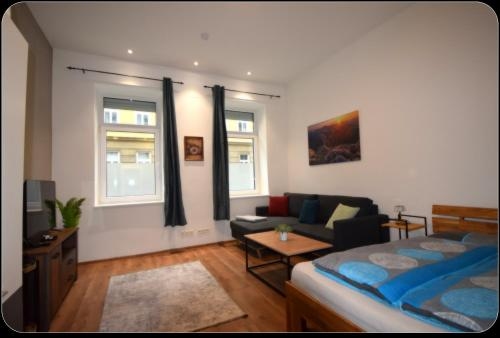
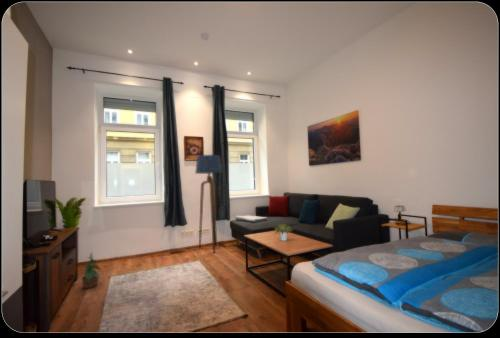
+ floor lamp [194,154,223,254]
+ potted plant [81,252,102,289]
